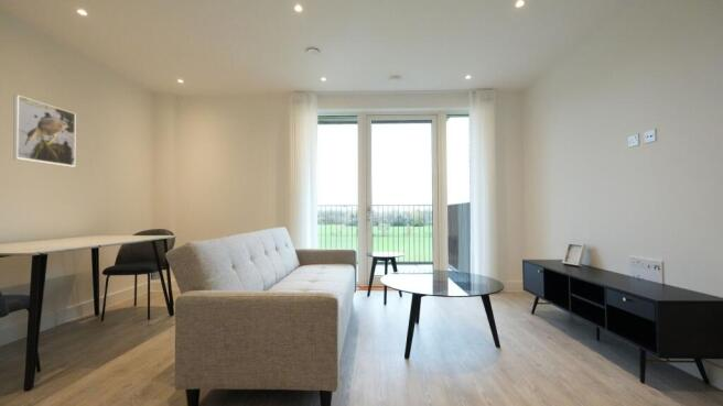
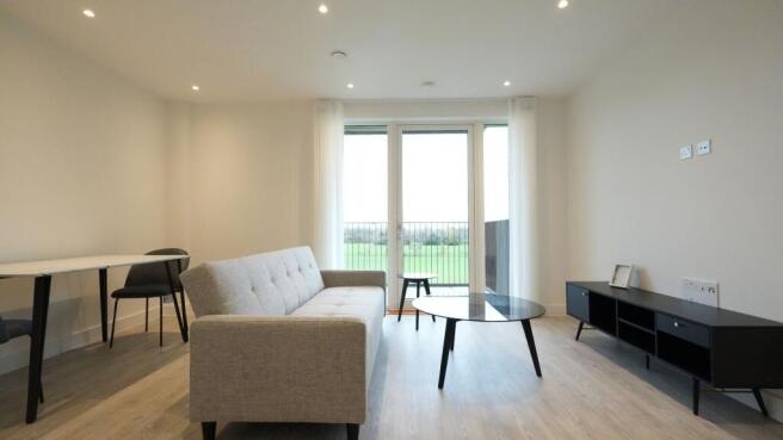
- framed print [12,94,77,168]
